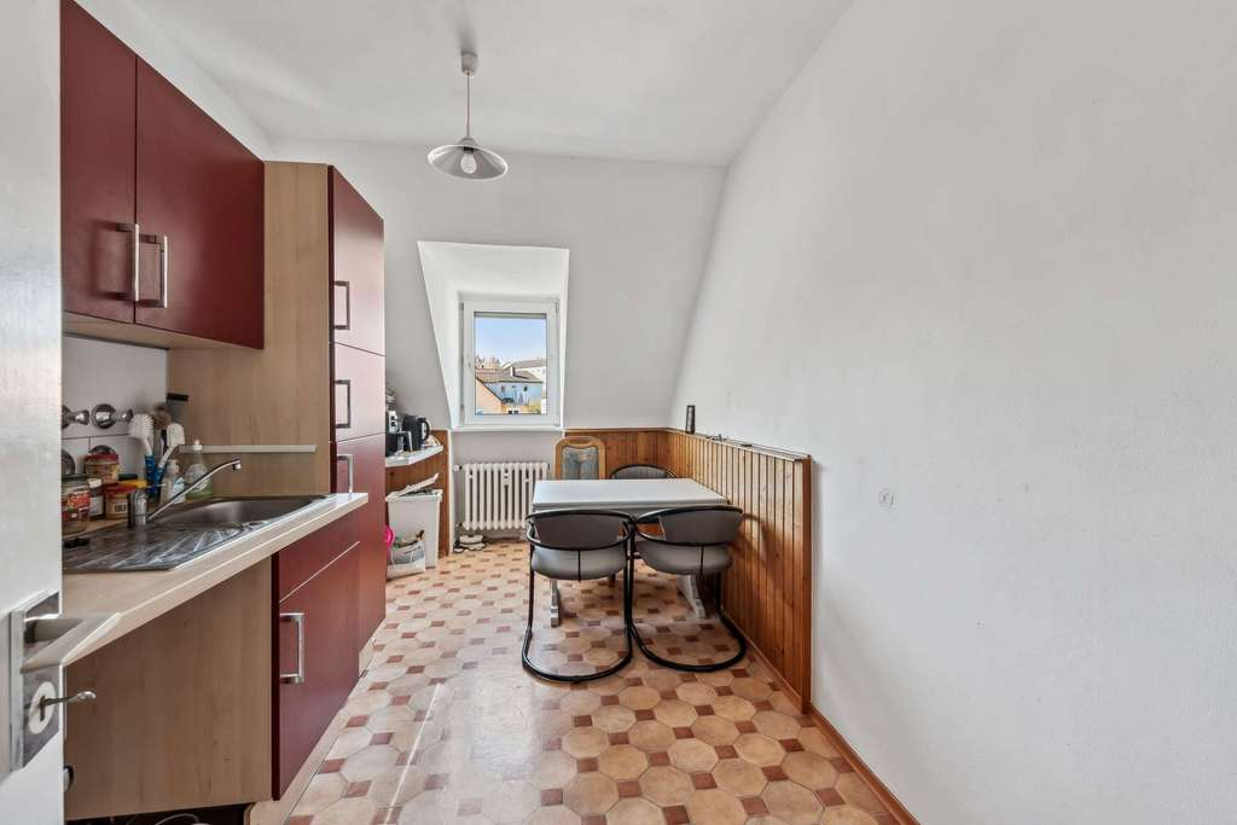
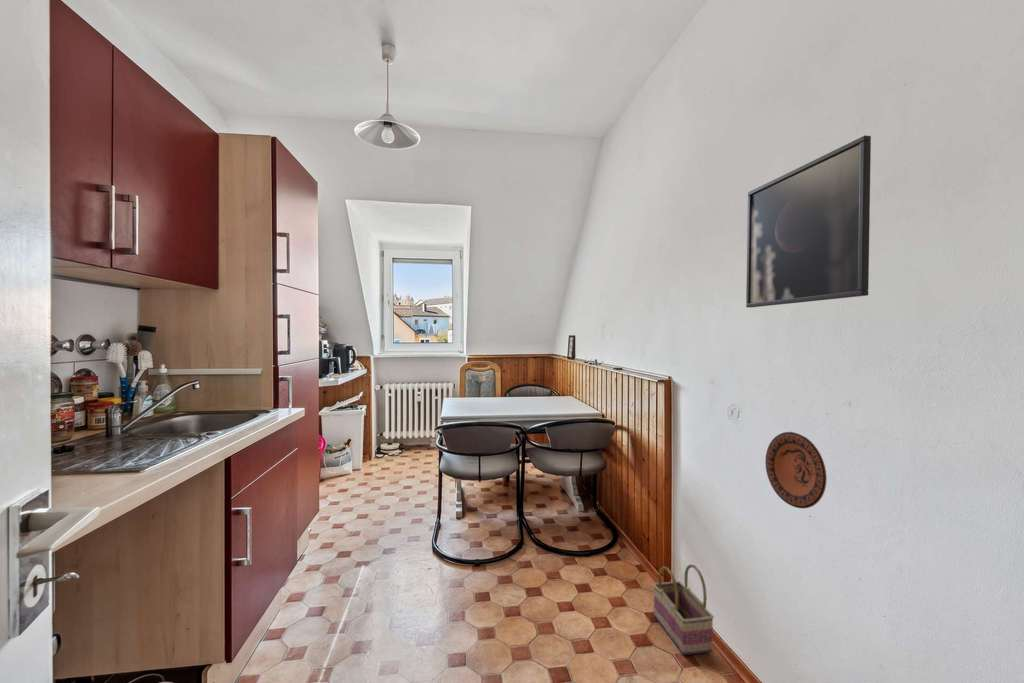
+ basket [652,563,715,656]
+ decorative plate [764,431,827,509]
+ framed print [745,134,872,309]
